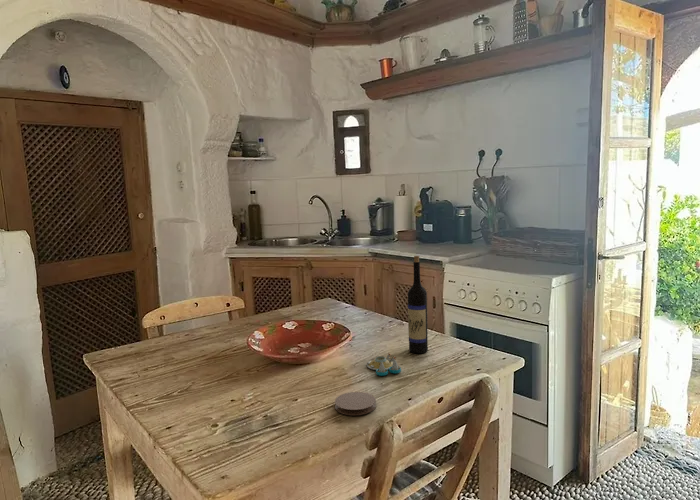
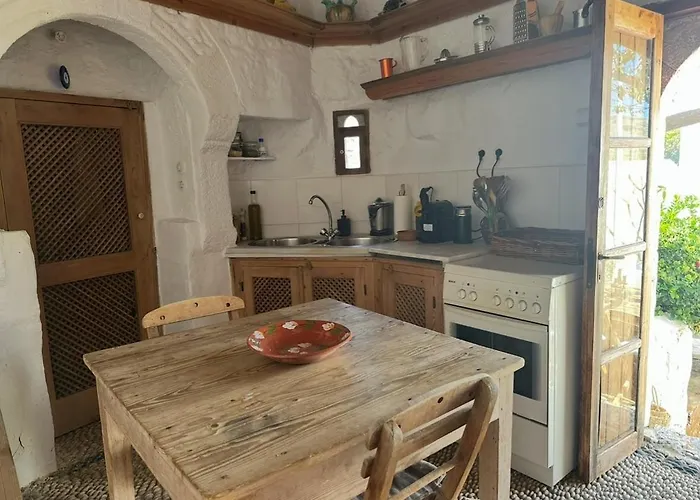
- salt and pepper shaker set [366,353,402,377]
- coaster [334,391,377,416]
- wine bottle [407,255,429,354]
